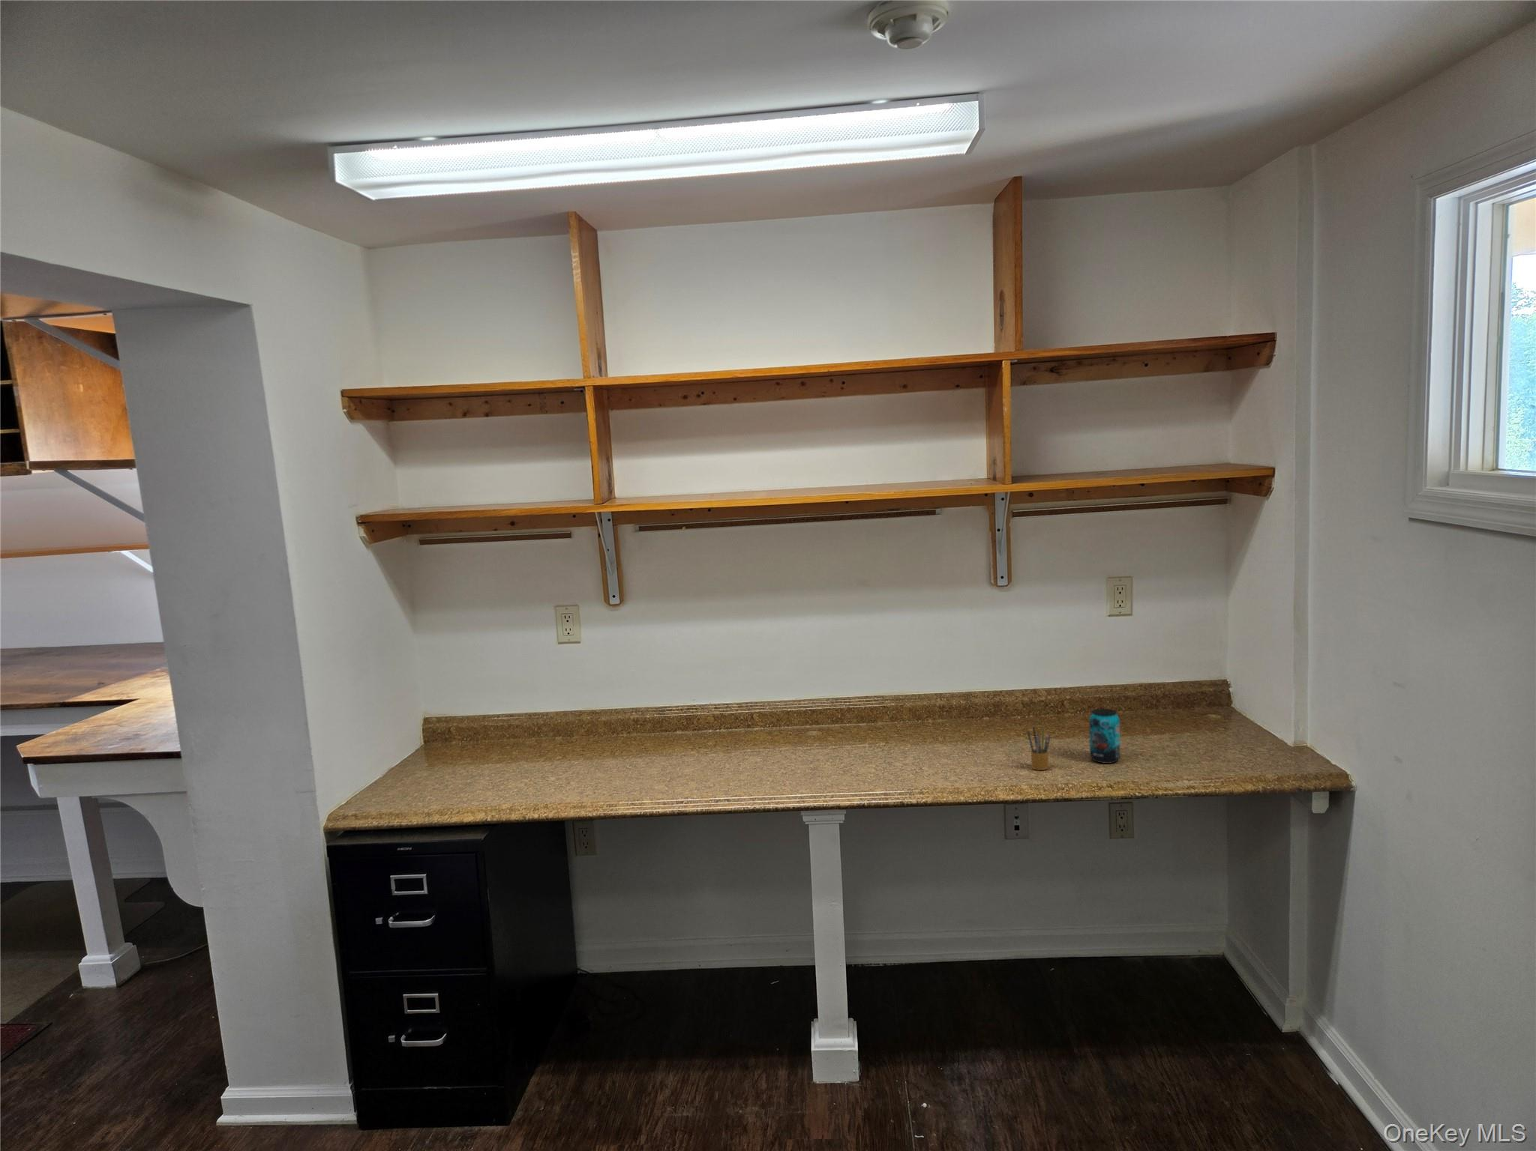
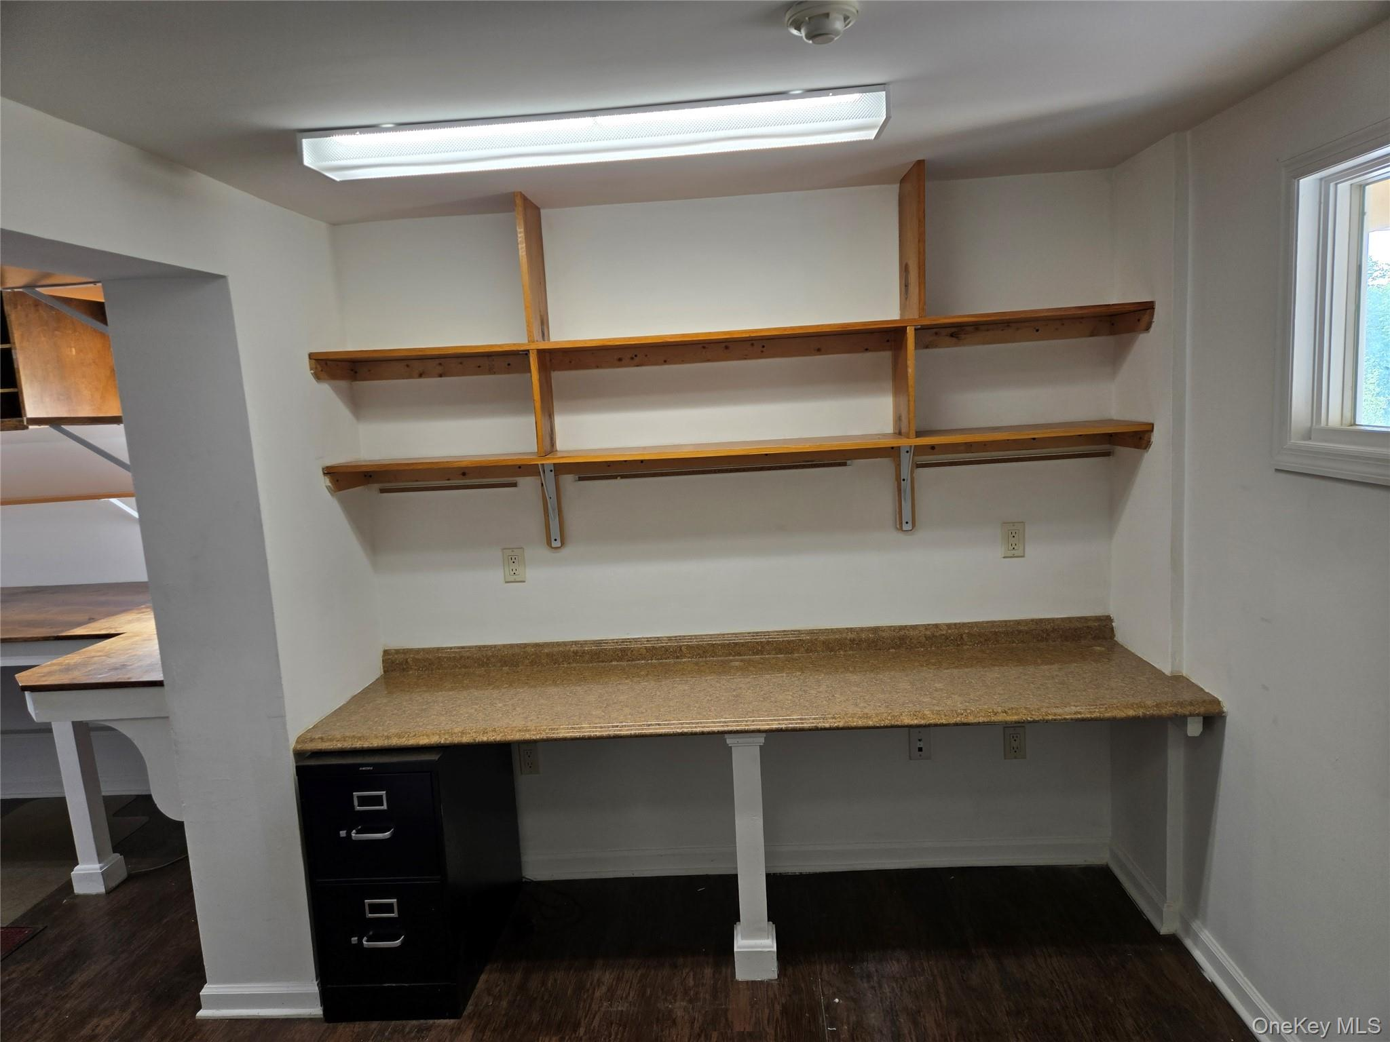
- beverage can [1089,707,1121,764]
- pencil box [1026,723,1051,771]
